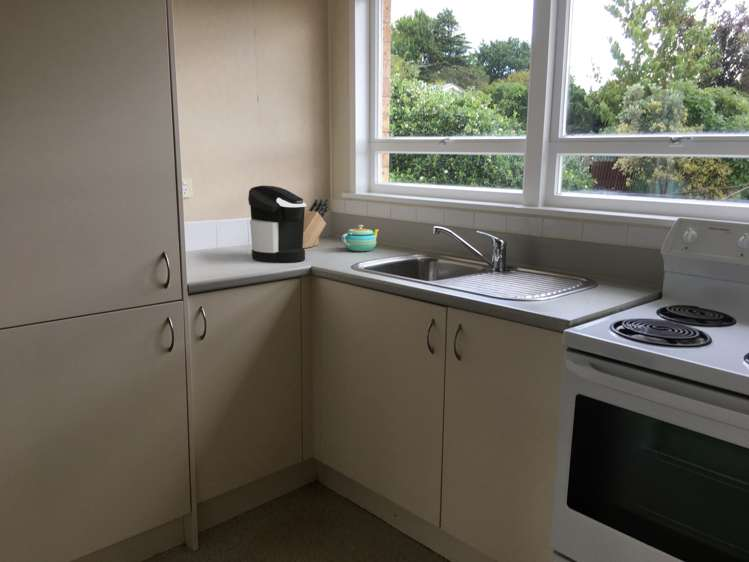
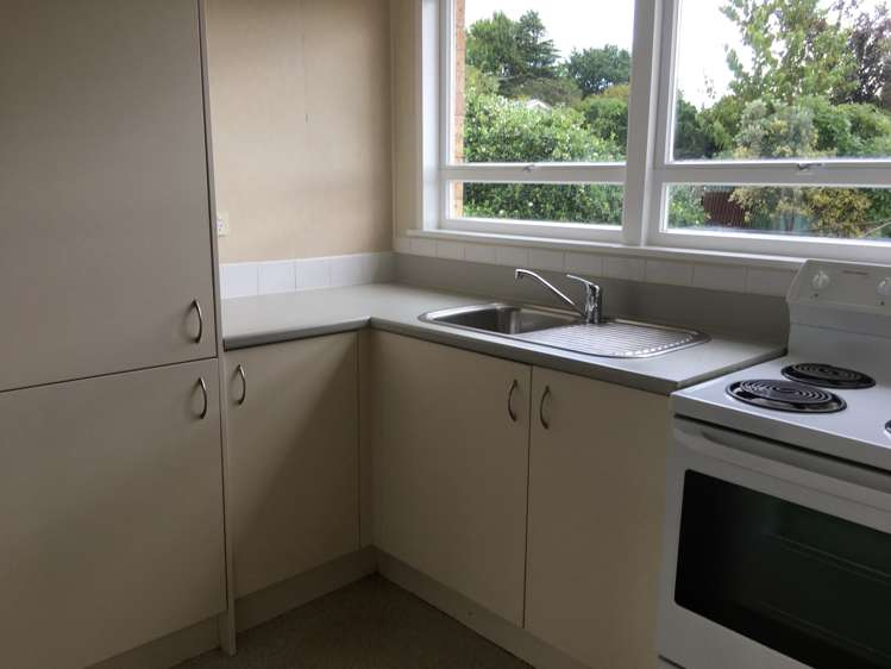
- teapot [341,224,381,252]
- knife block [303,198,329,249]
- coffee maker [247,185,307,263]
